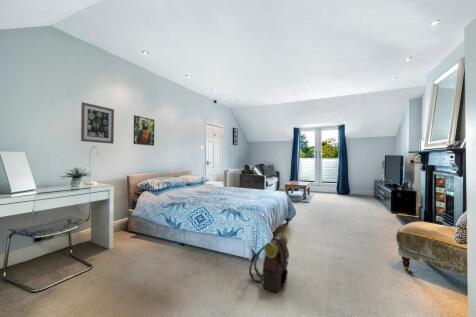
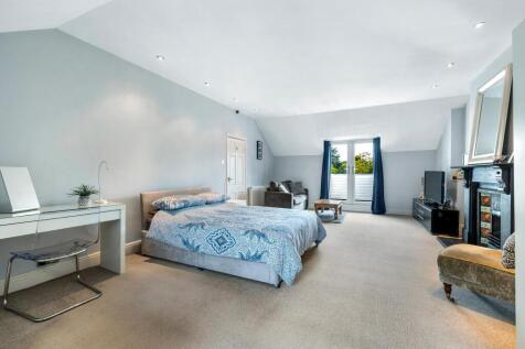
- backpack [248,232,290,293]
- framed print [132,114,155,147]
- wall art [80,101,115,145]
